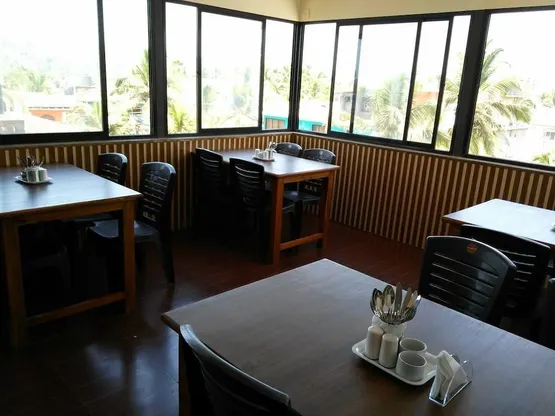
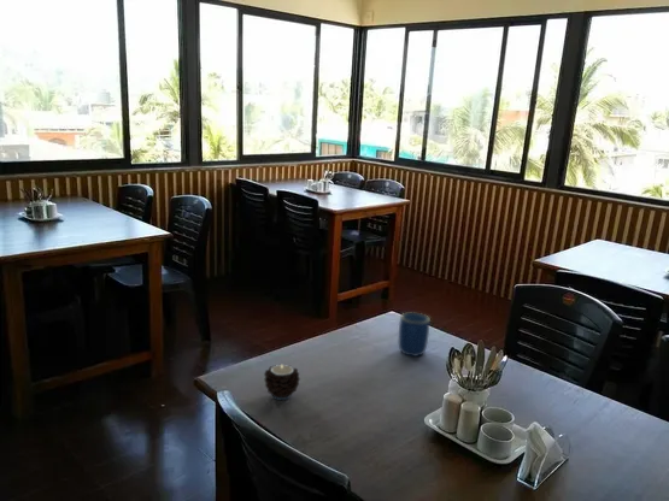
+ mug [398,311,432,358]
+ candle [263,364,301,401]
